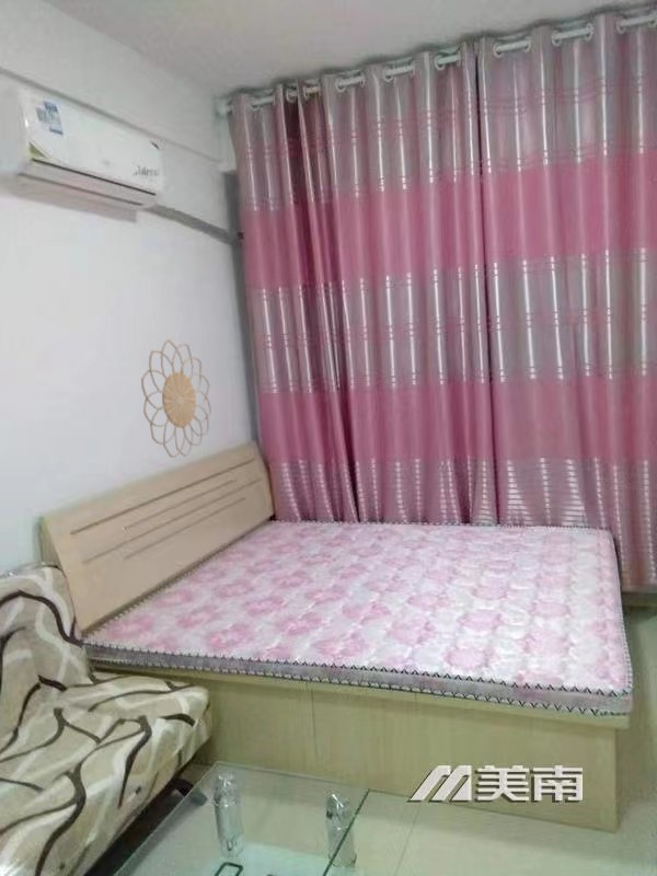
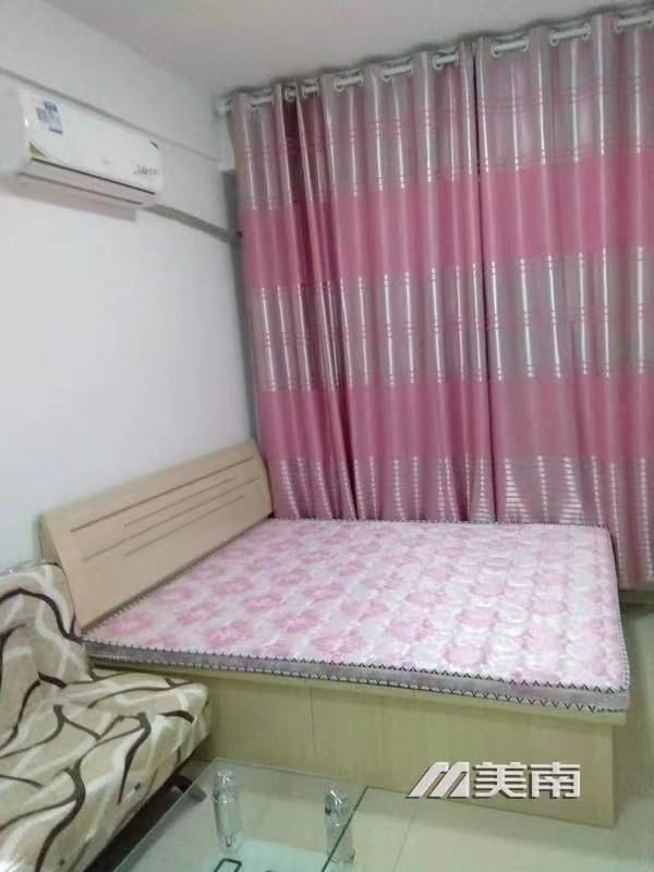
- decorative wall piece [140,338,212,459]
